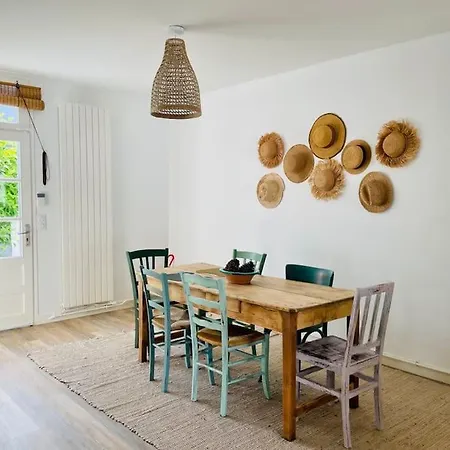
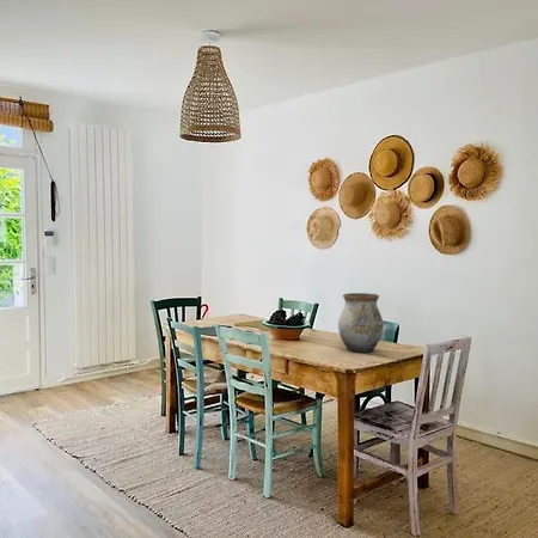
+ vase [337,292,385,354]
